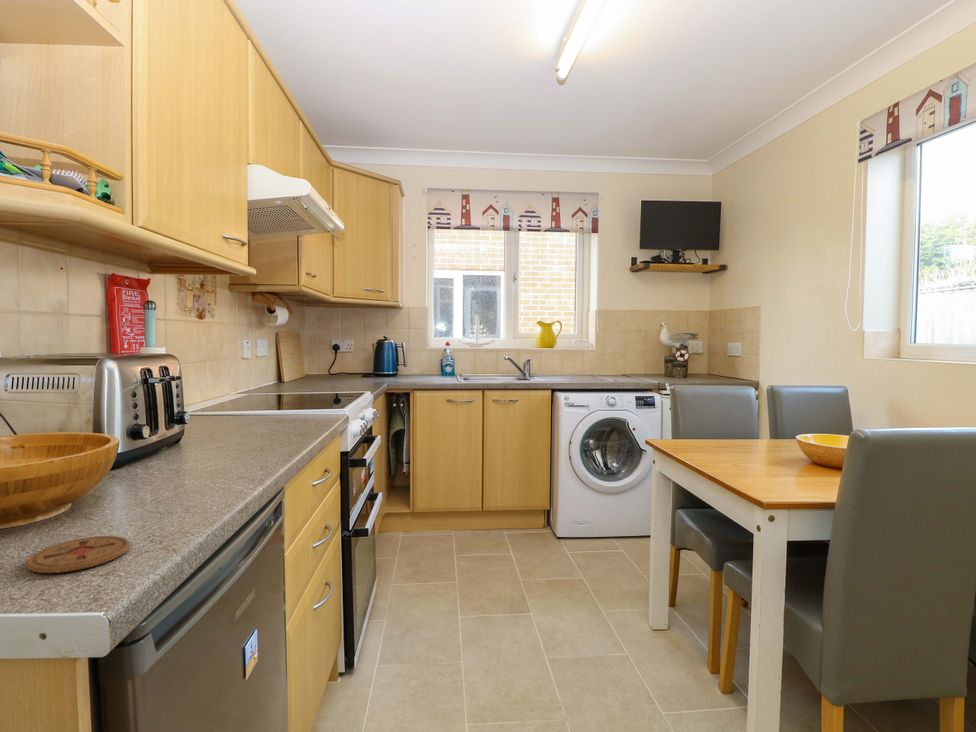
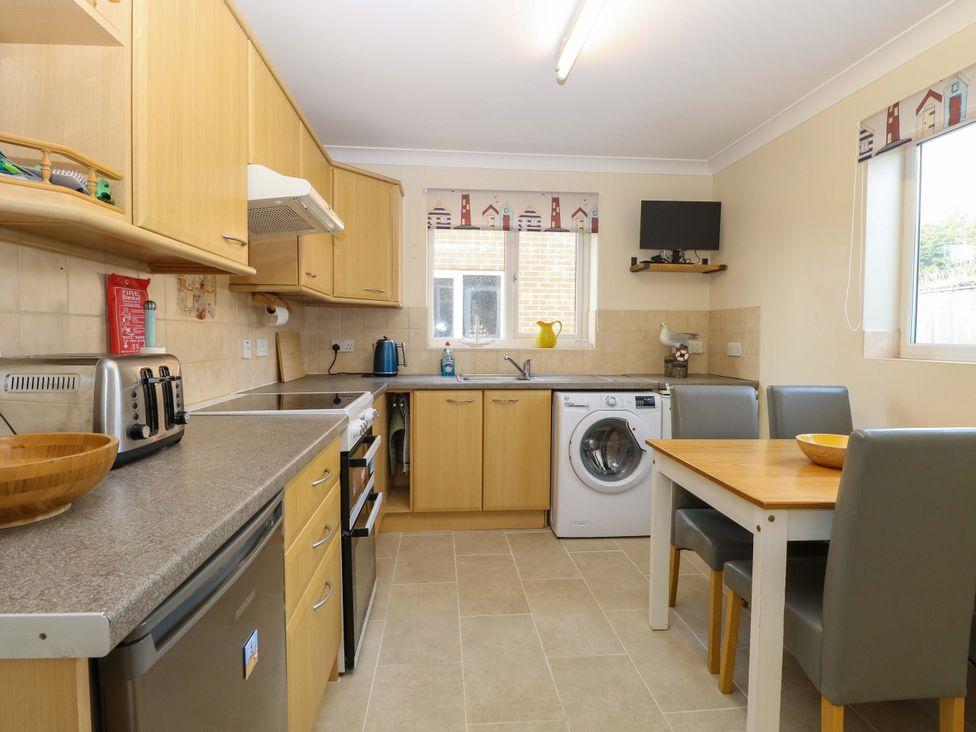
- coaster [25,535,130,574]
